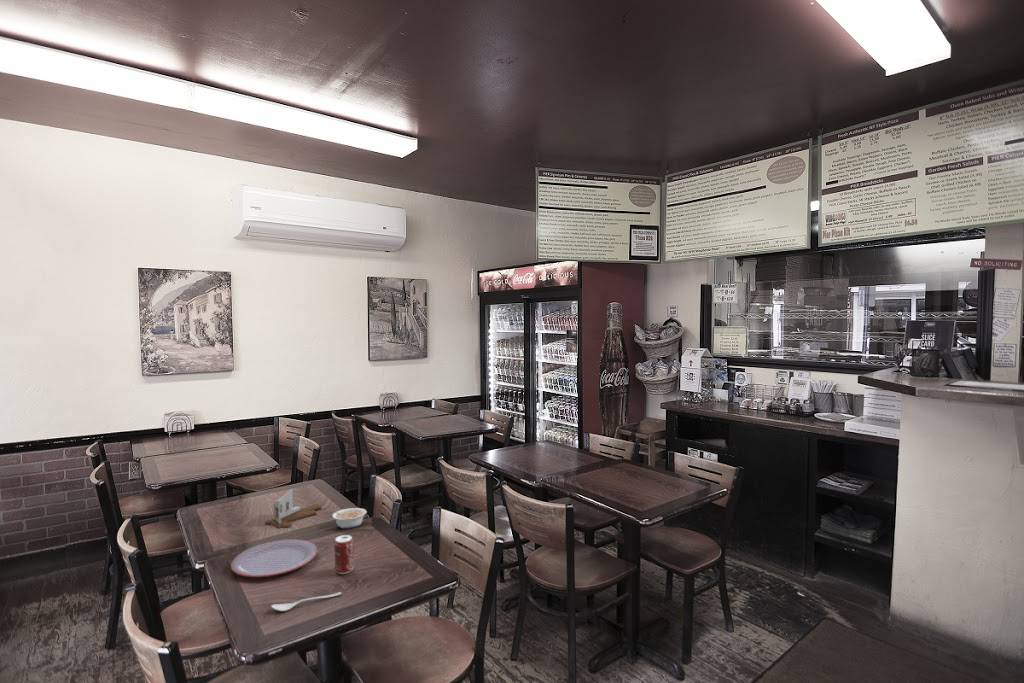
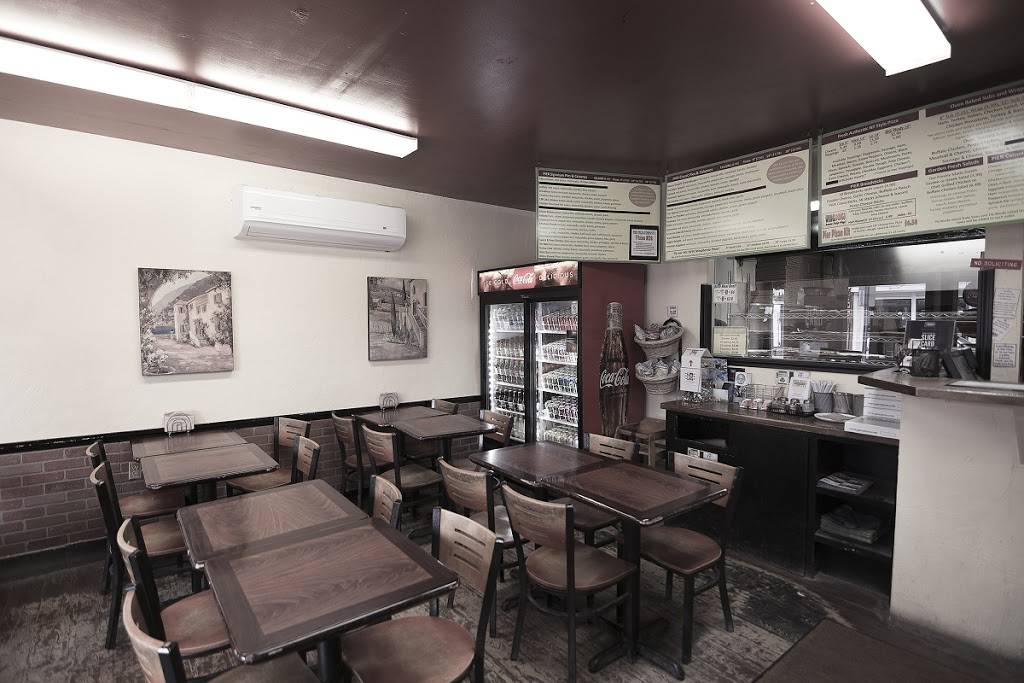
- legume [328,507,367,529]
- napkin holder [264,488,322,529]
- spoon [270,591,342,612]
- beverage can [333,534,355,575]
- plate [230,538,318,578]
